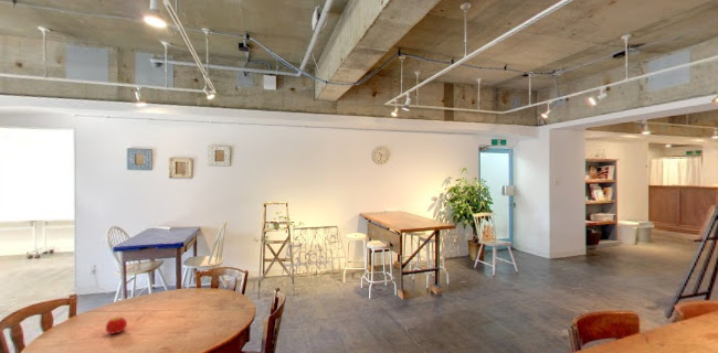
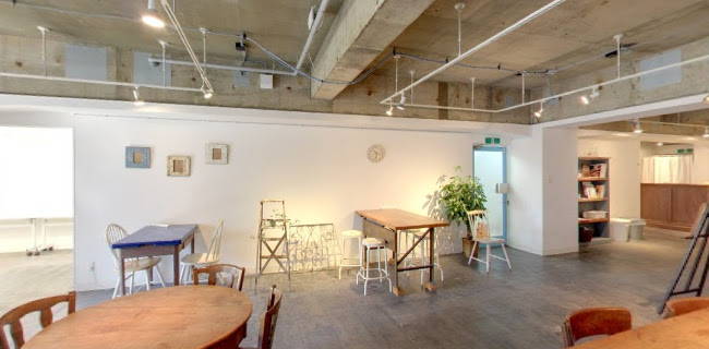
- fruit [105,315,128,335]
